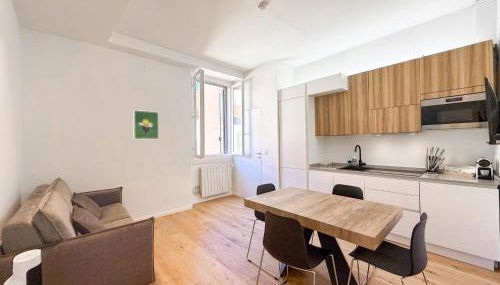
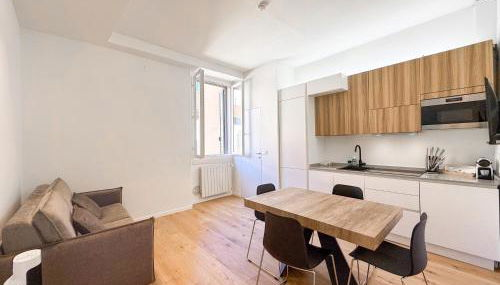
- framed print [132,109,160,140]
